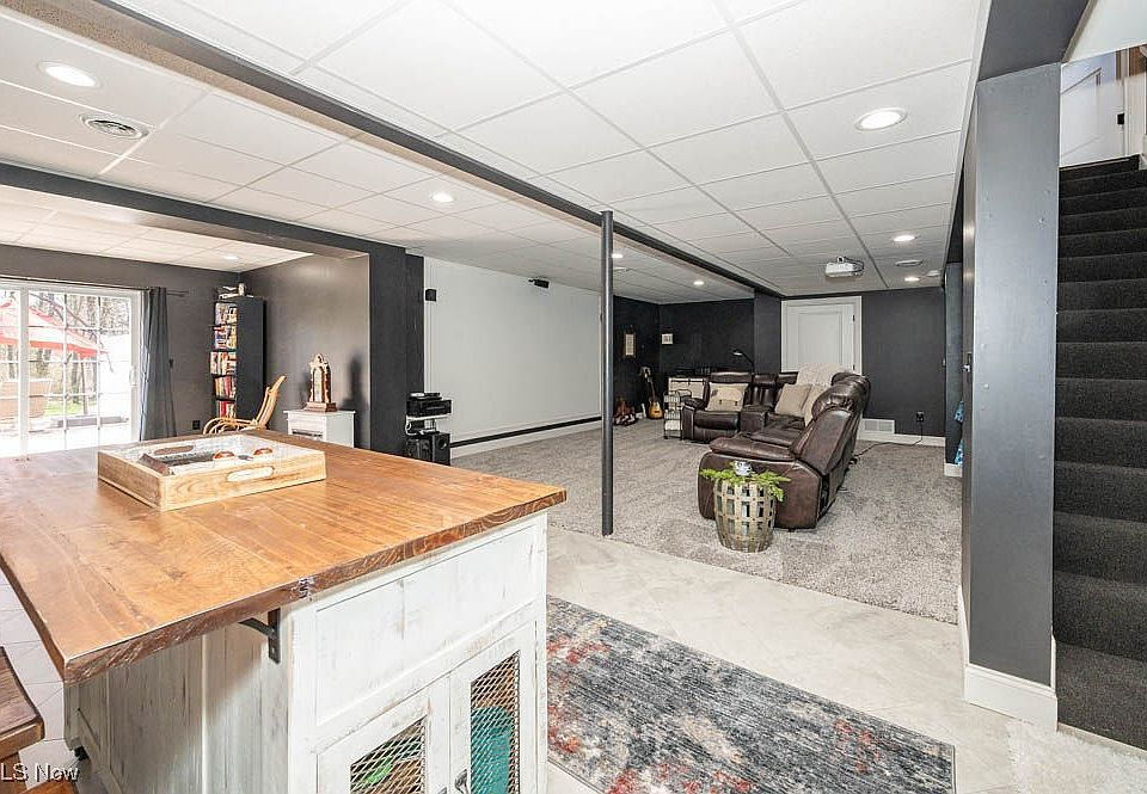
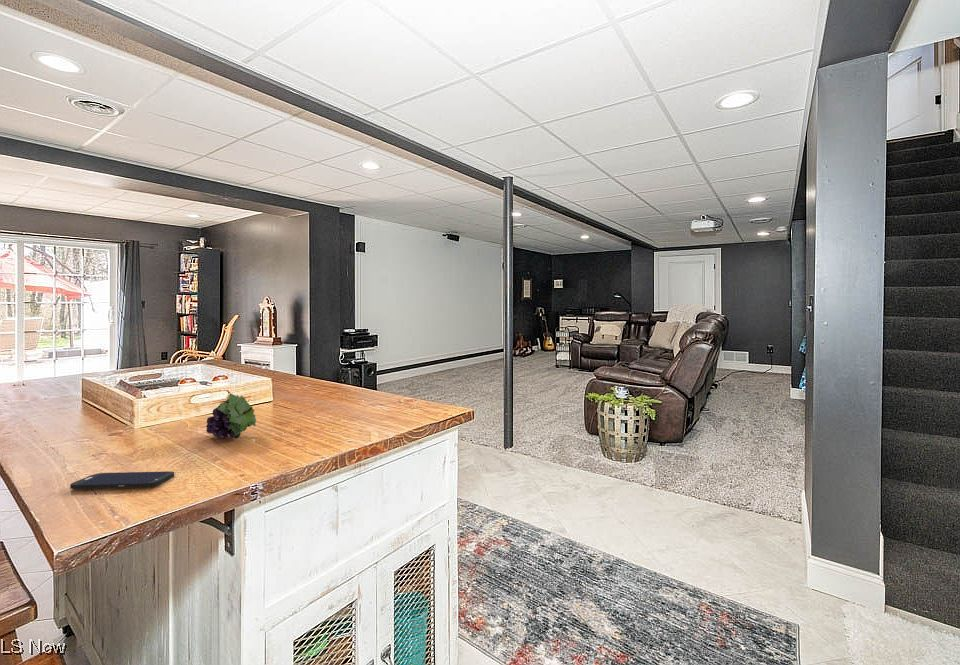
+ smartphone [69,470,175,490]
+ fruit [205,392,257,440]
